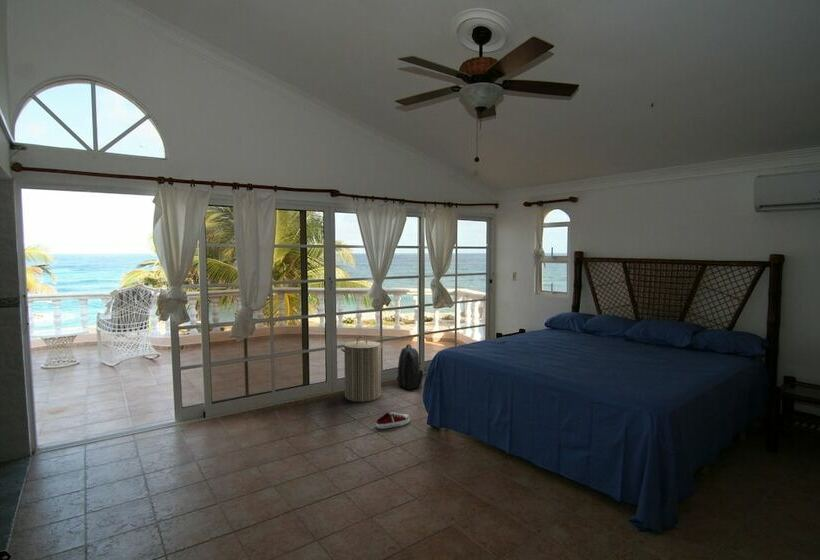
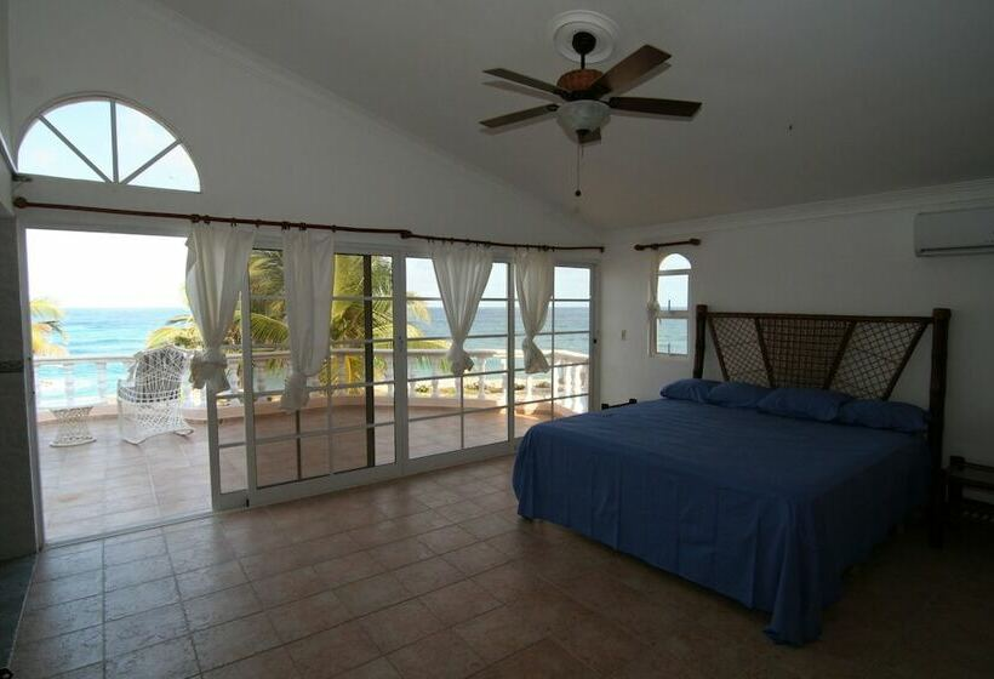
- shoe [375,411,411,429]
- laundry hamper [340,335,384,403]
- backpack [395,343,424,391]
